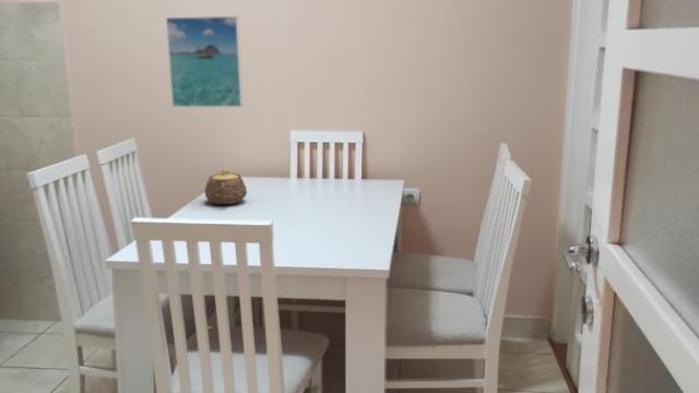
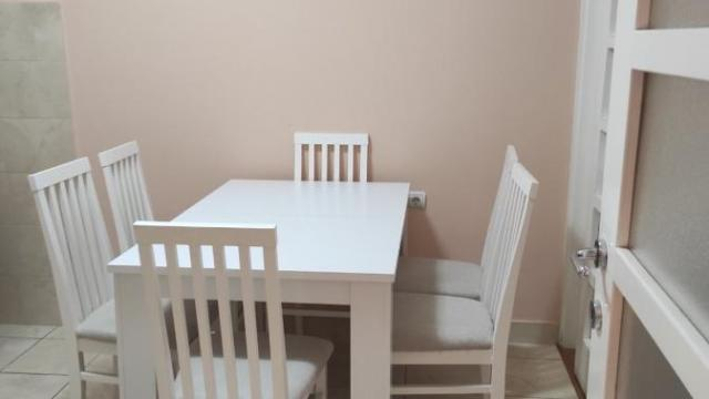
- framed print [165,15,245,108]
- teapot [204,168,248,205]
